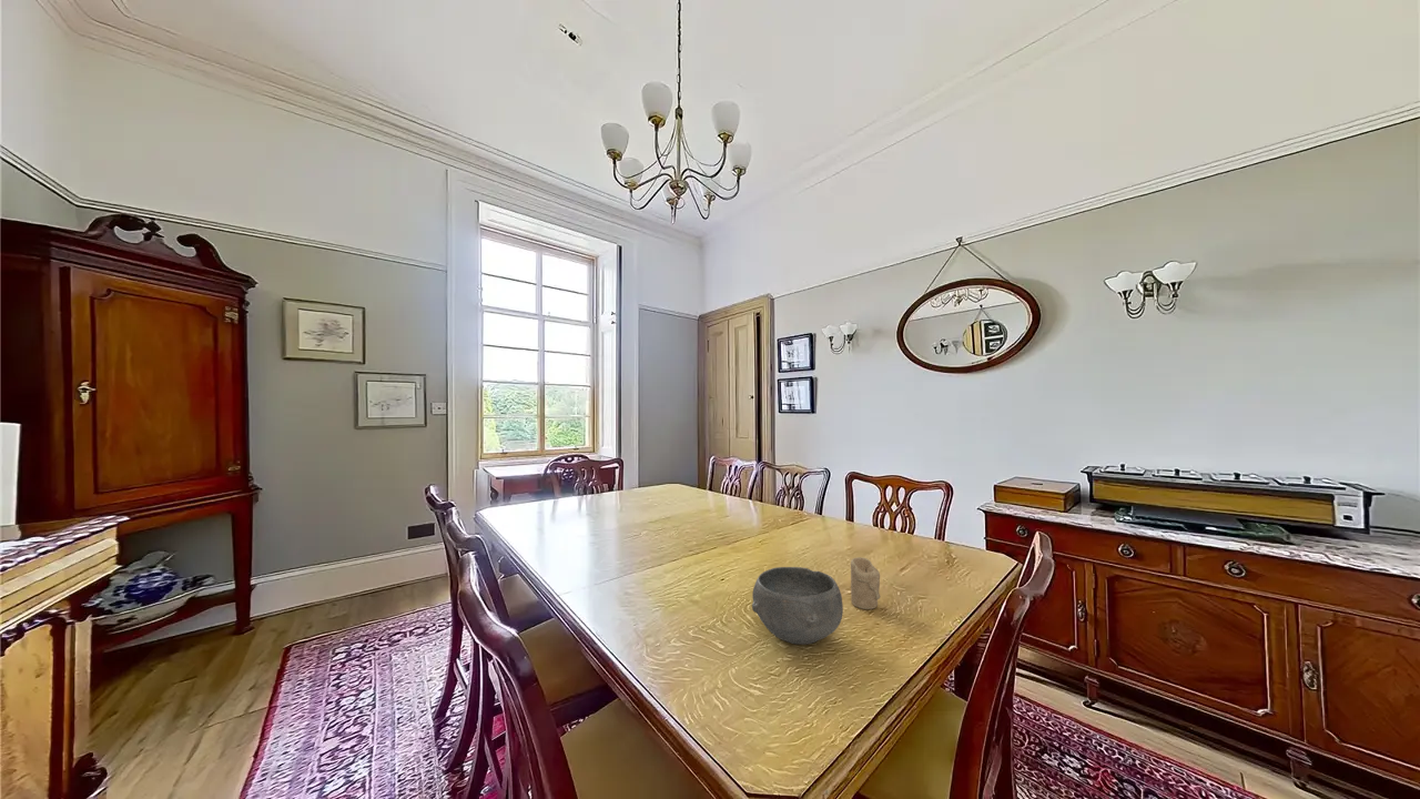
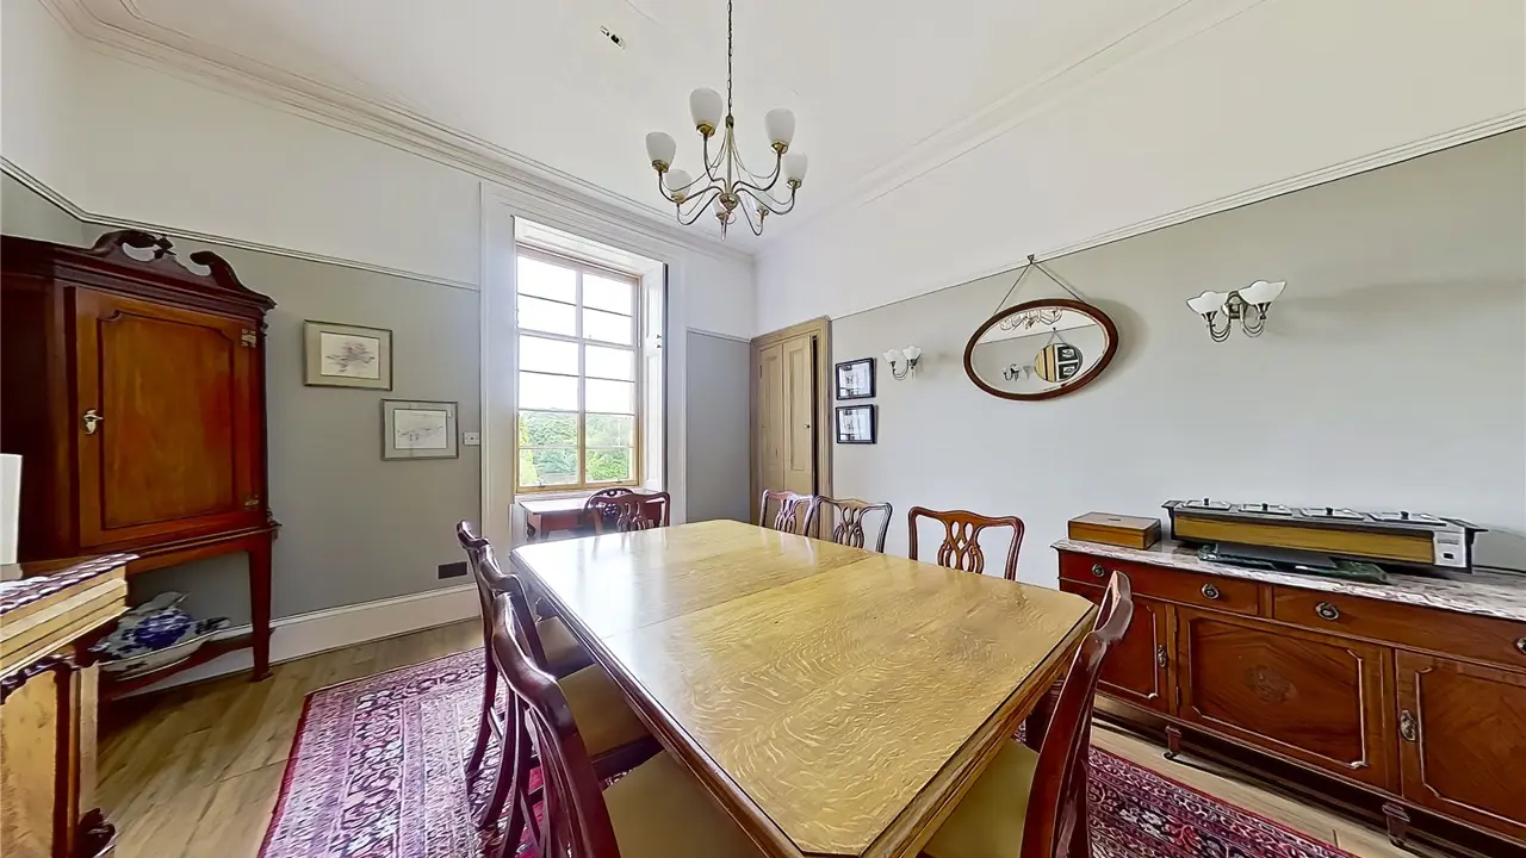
- bowl [751,566,844,646]
- candle [850,556,881,610]
